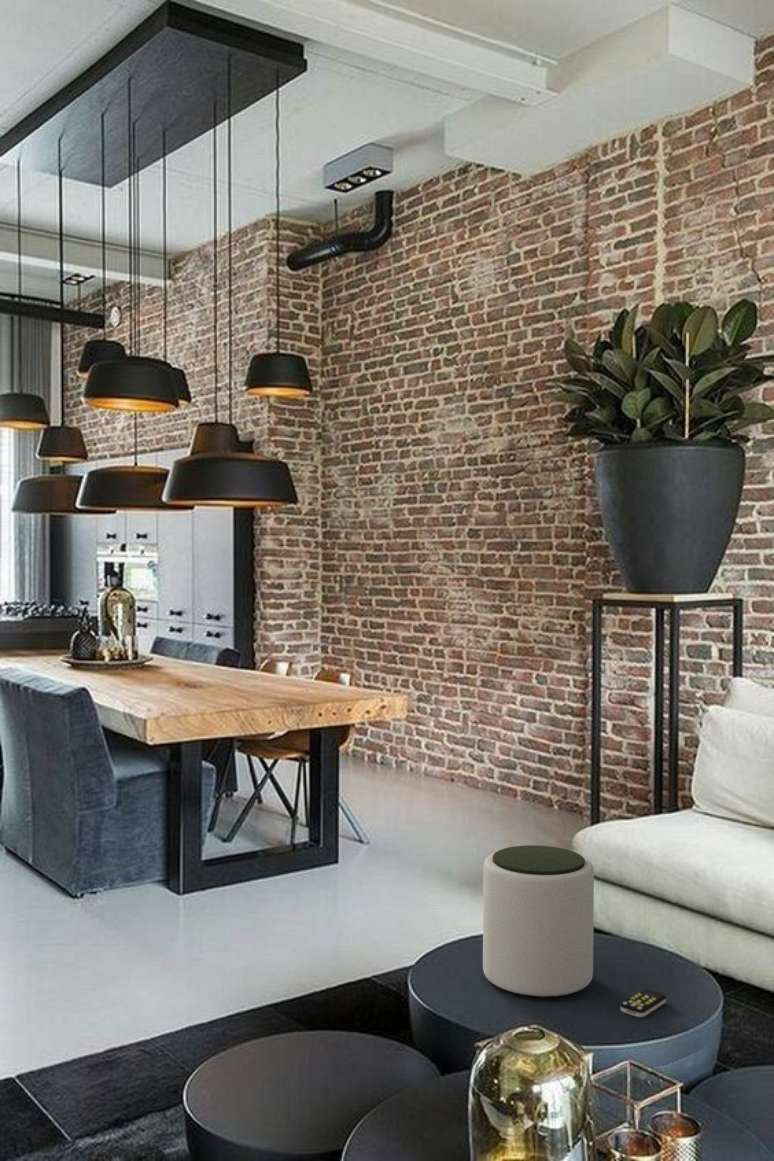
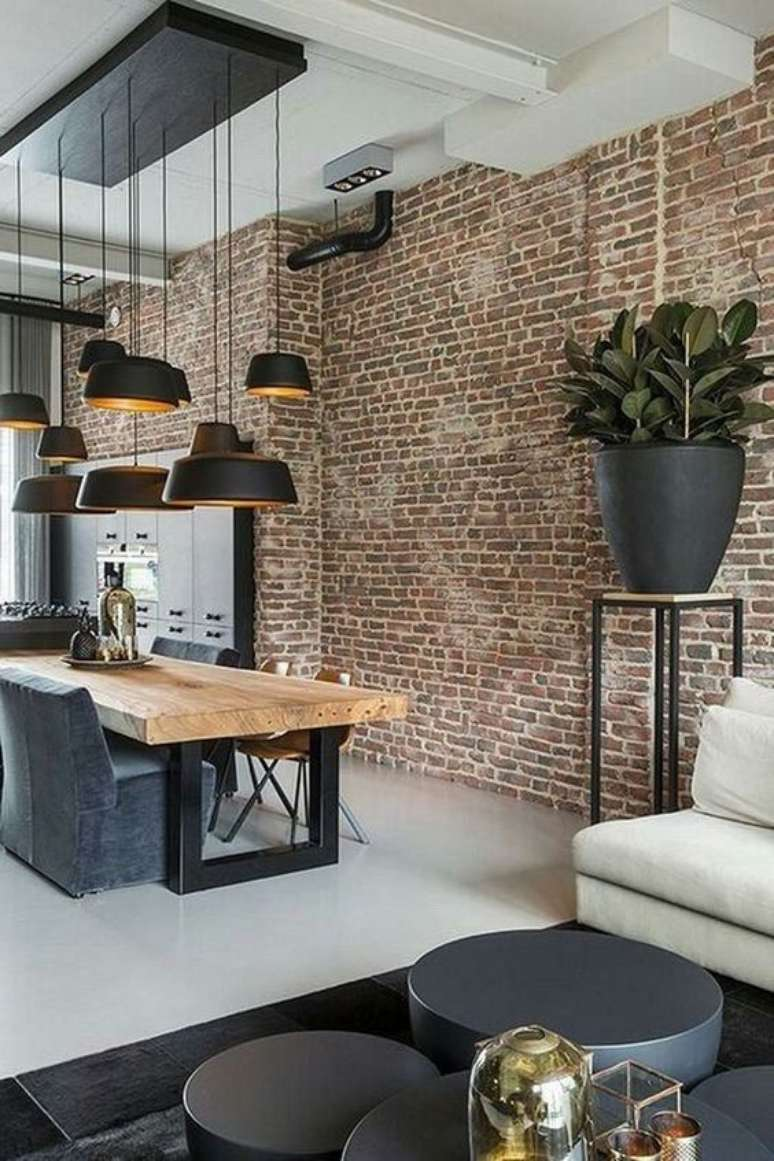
- remote control [619,988,668,1018]
- plant pot [482,844,595,999]
